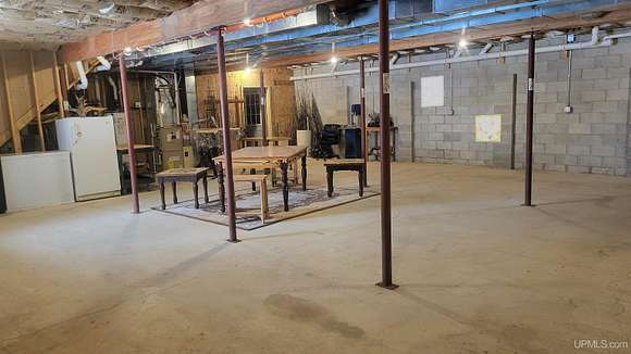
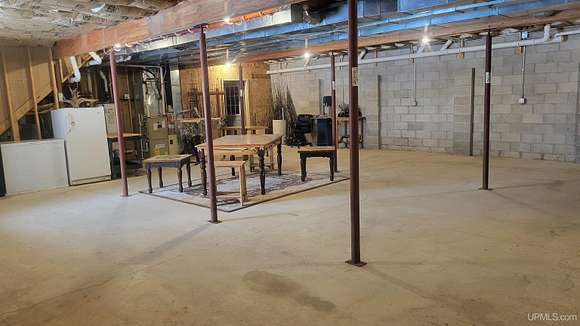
- wall art [474,114,503,143]
- wall art [420,75,445,108]
